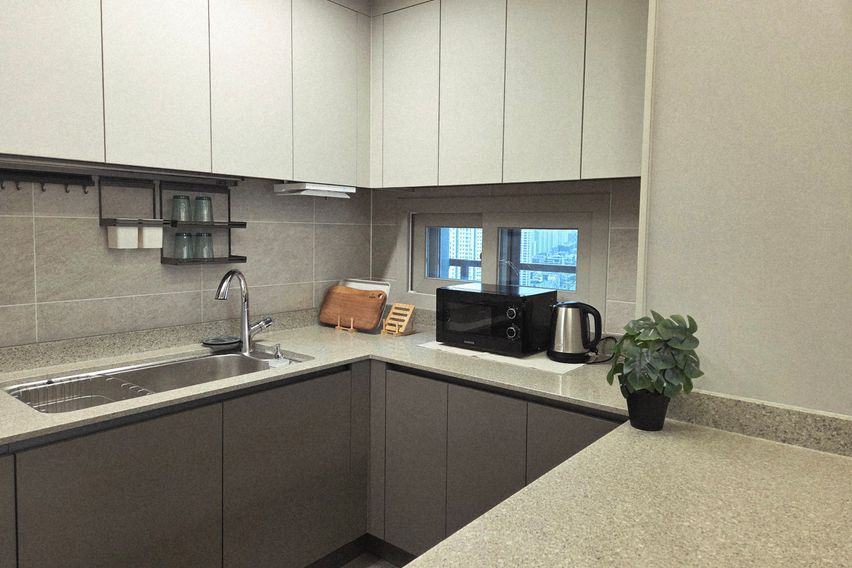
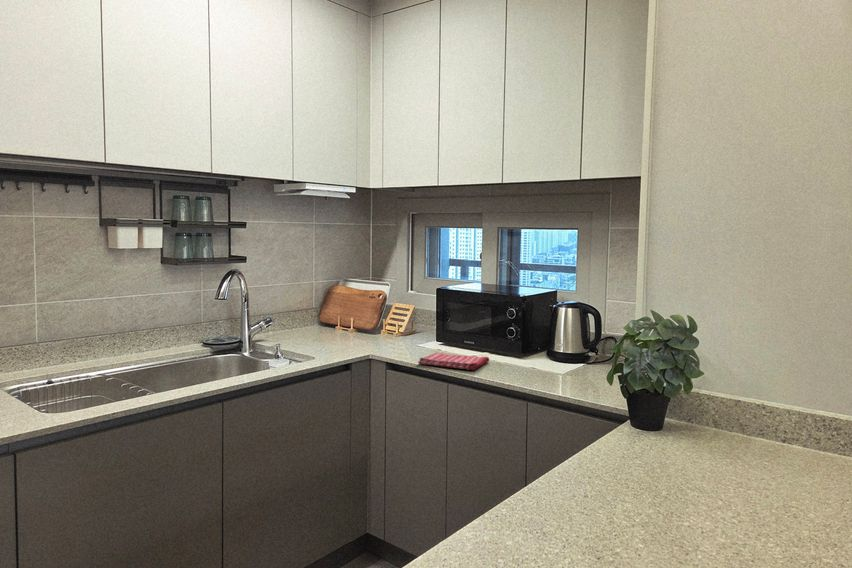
+ dish towel [417,352,490,371]
